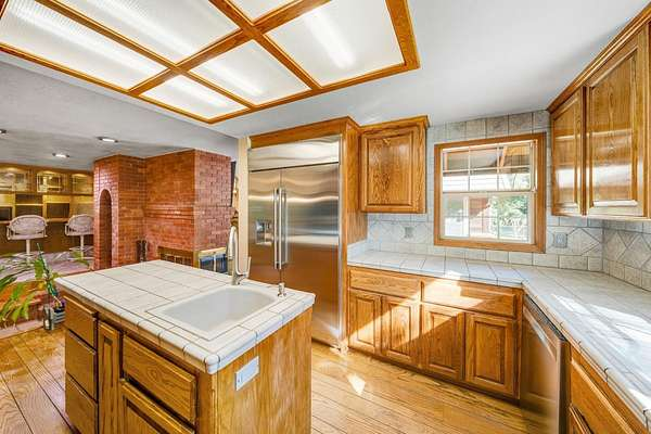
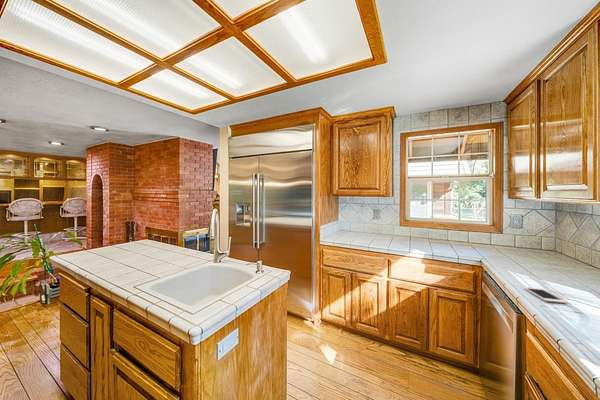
+ cell phone [523,286,568,304]
